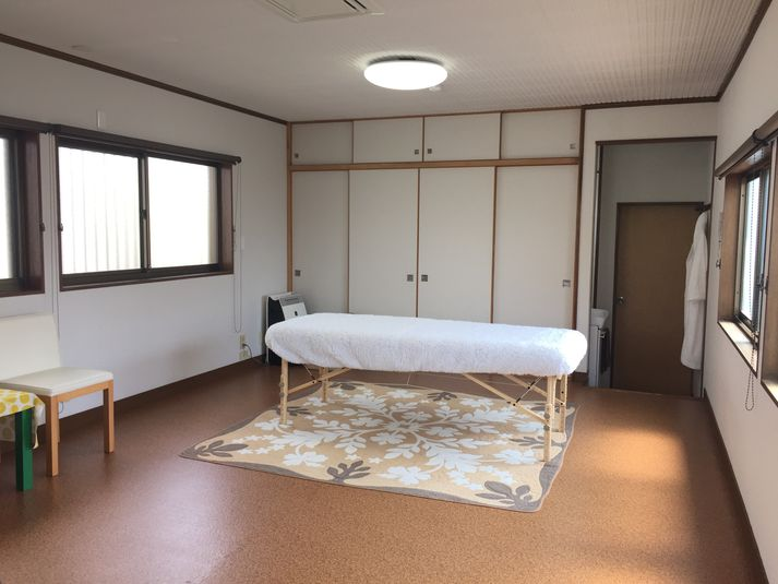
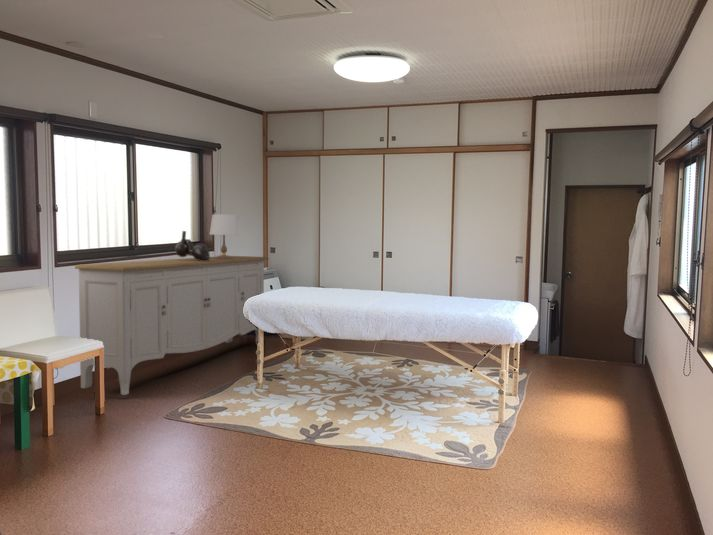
+ decorative vase [174,230,211,261]
+ sideboard [74,255,270,396]
+ table lamp [209,213,239,259]
